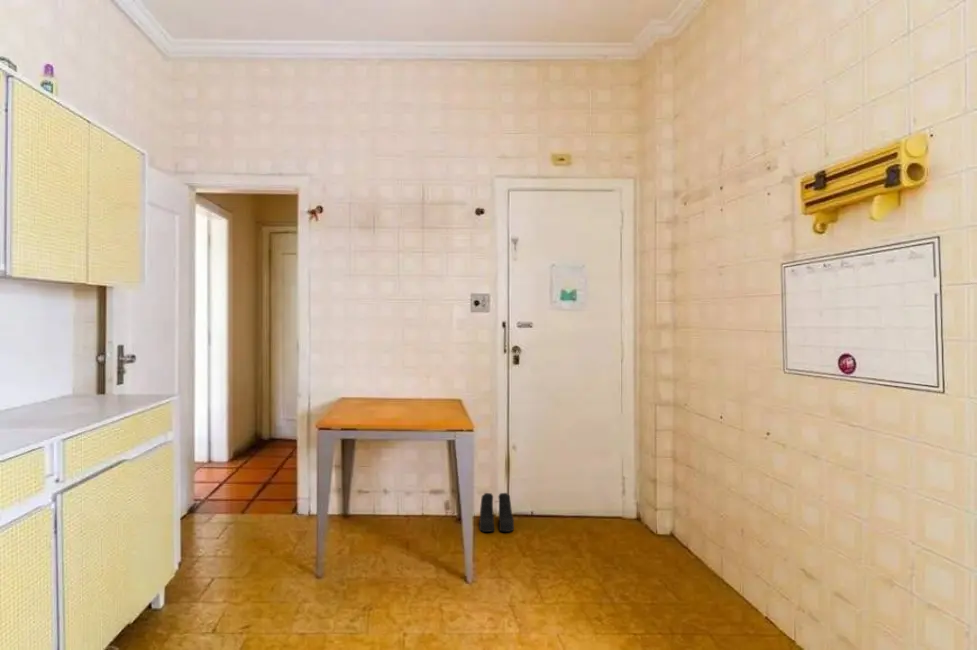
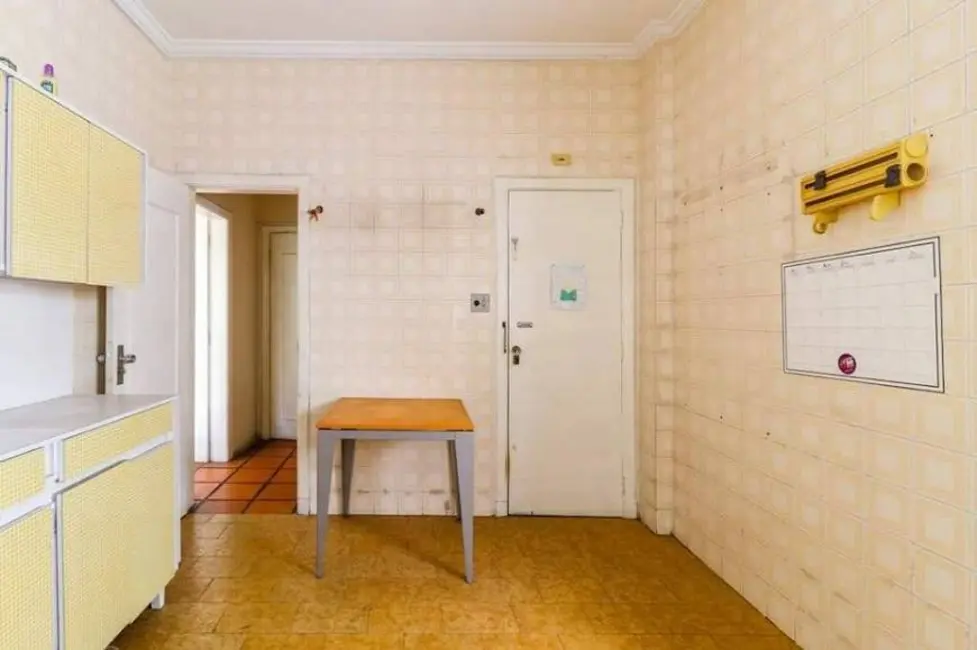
- boots [478,492,515,533]
